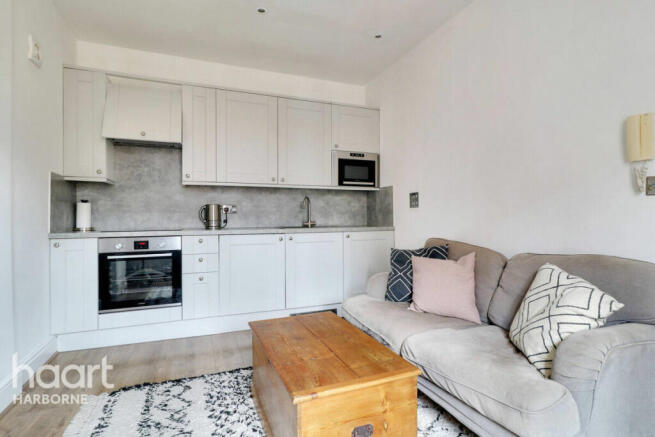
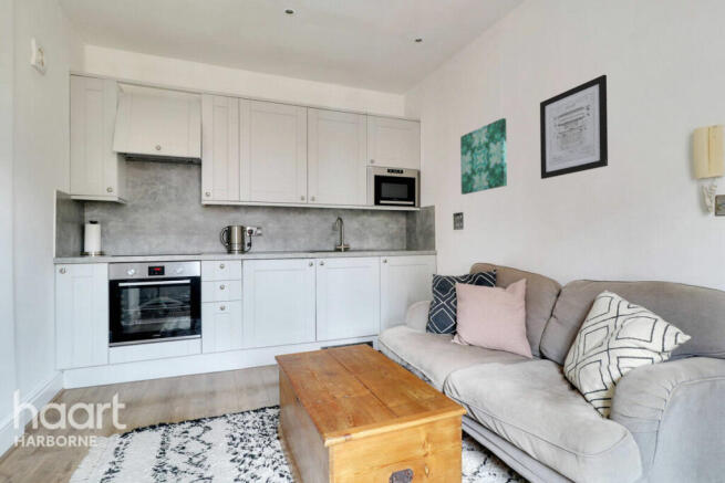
+ wall art [539,74,609,180]
+ wall art [459,117,508,196]
